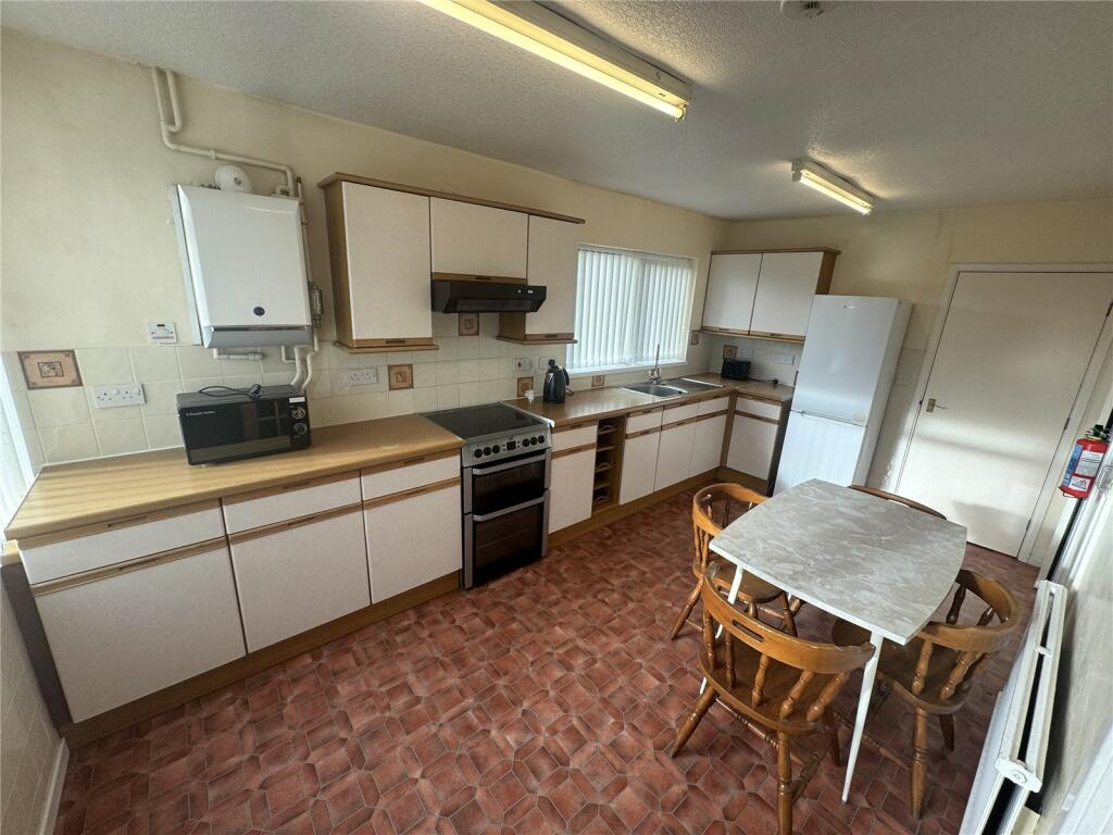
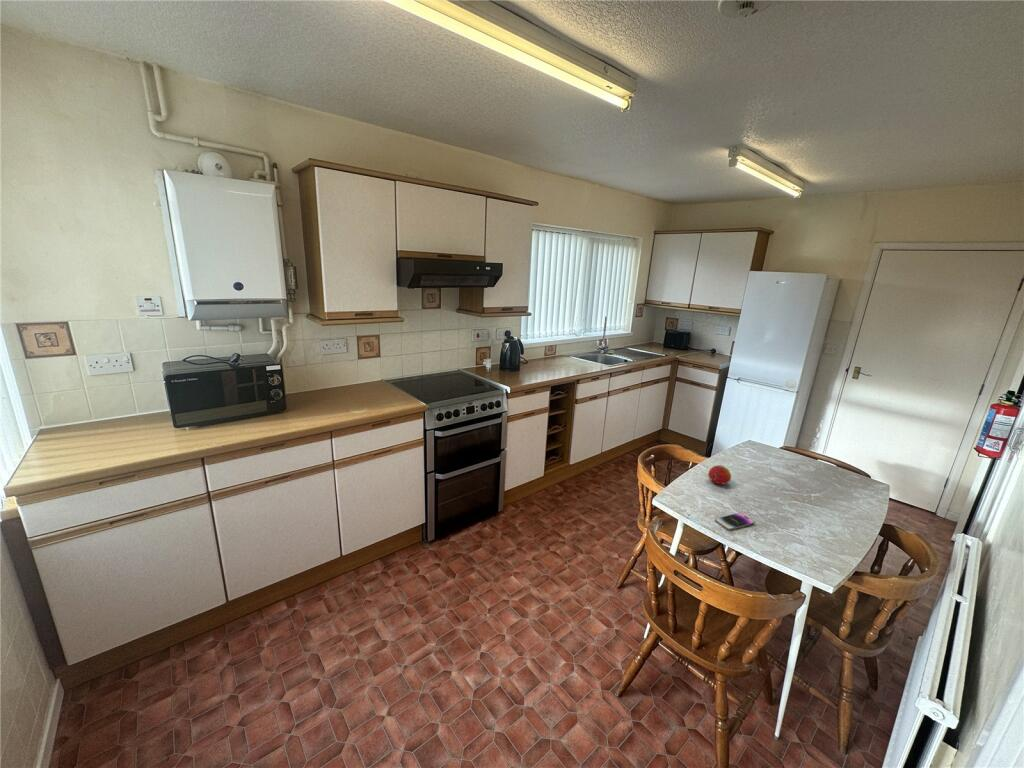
+ smartphone [714,512,756,531]
+ fruit [707,464,732,485]
